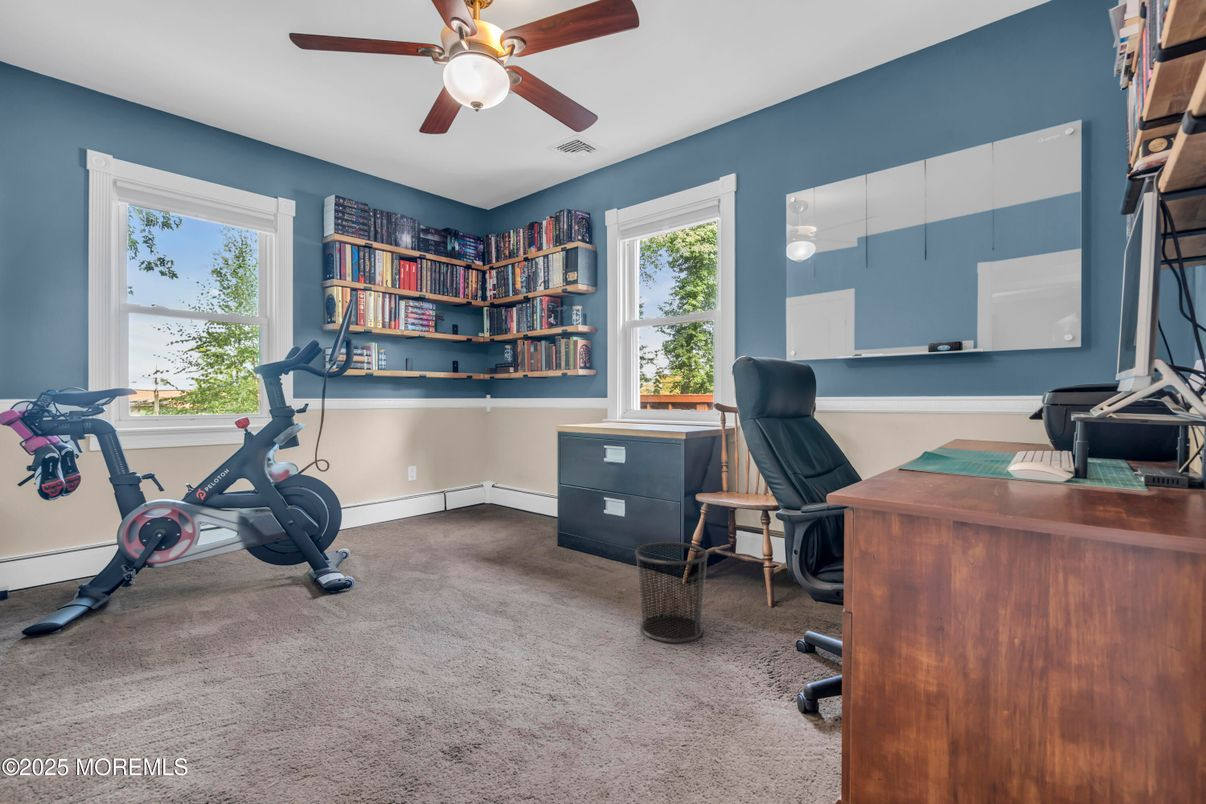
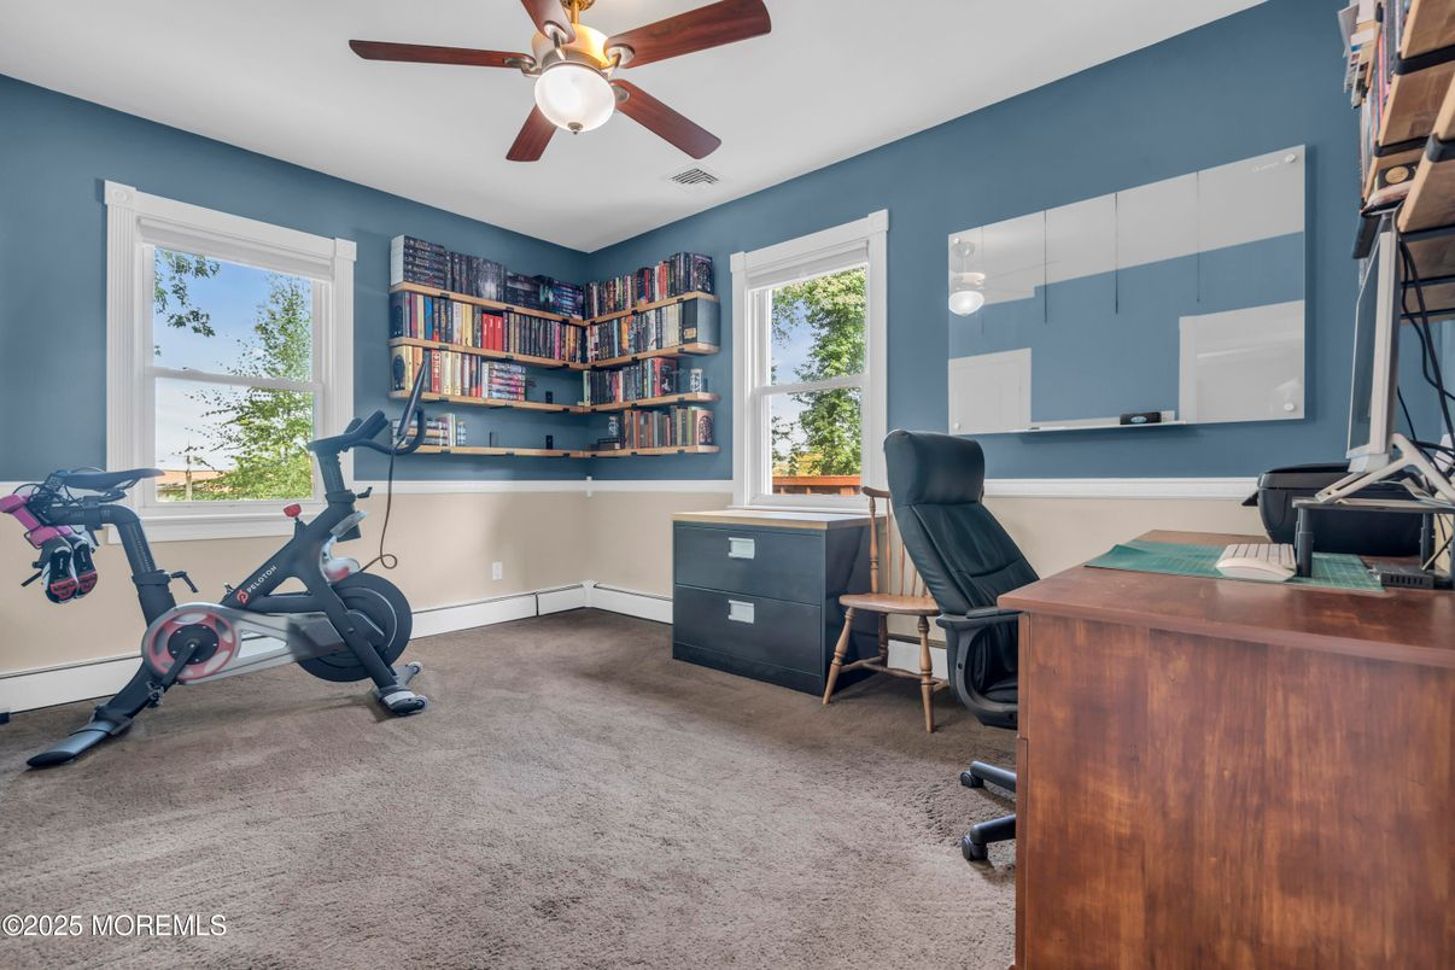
- waste bin [634,541,710,644]
